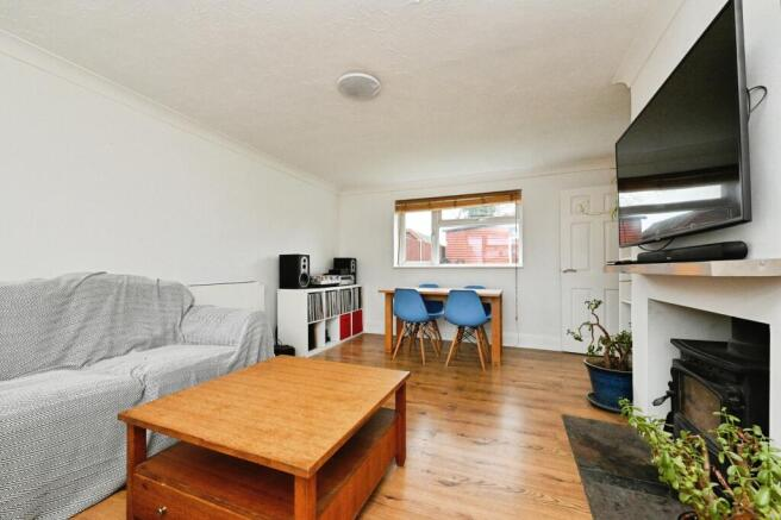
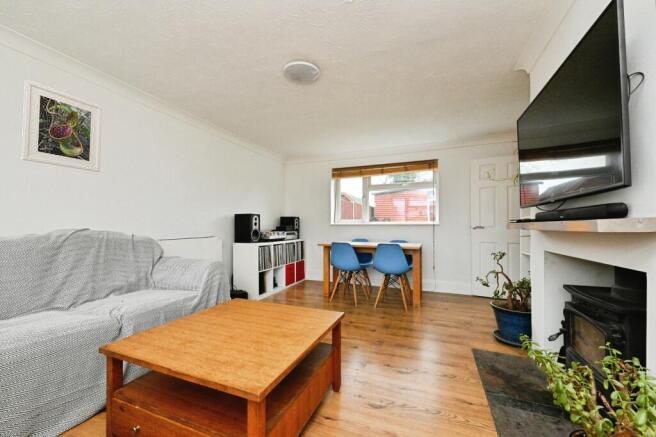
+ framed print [21,79,103,173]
